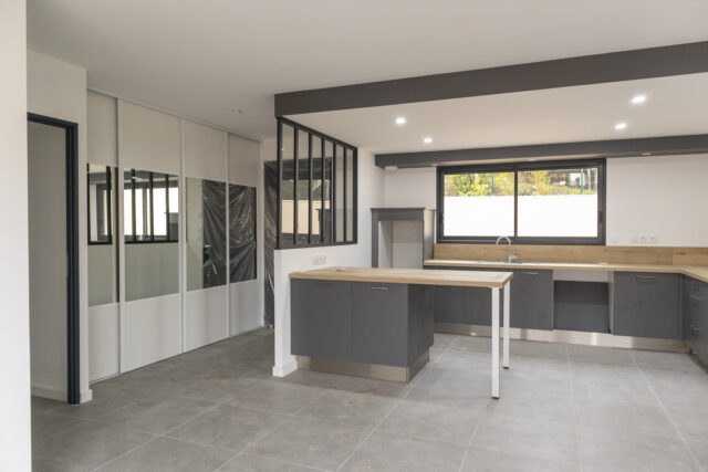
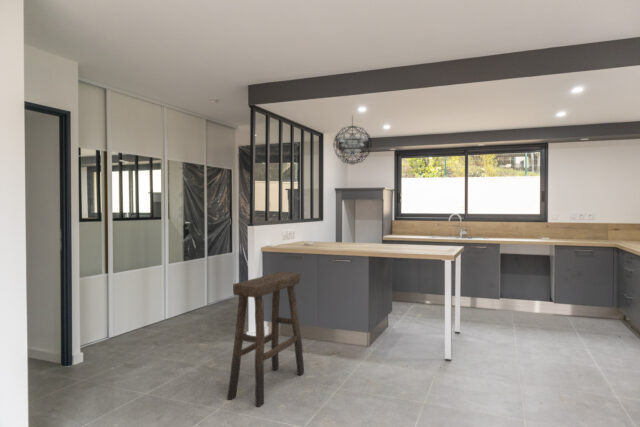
+ pendant light [332,114,373,166]
+ stool [226,271,305,408]
